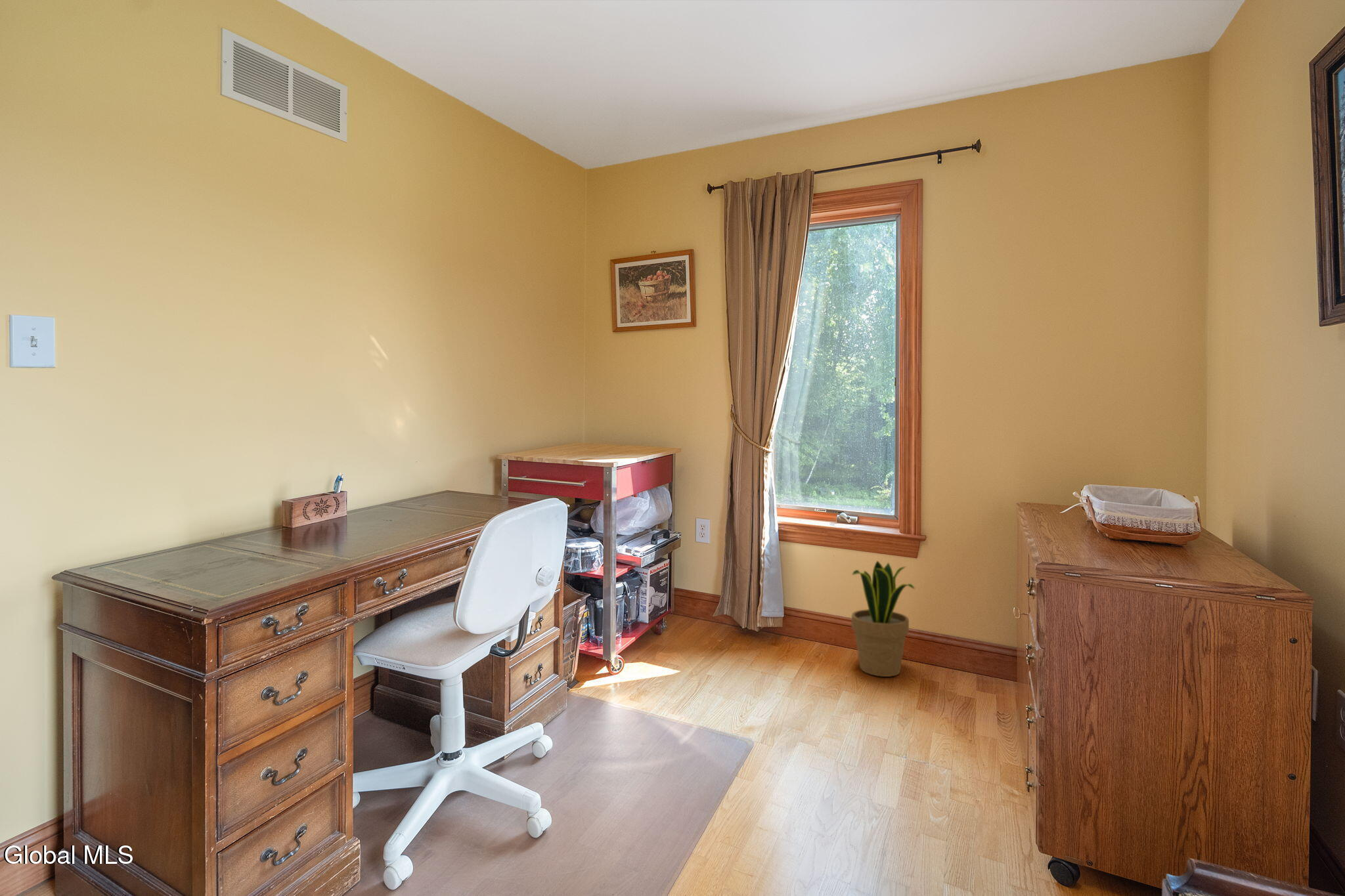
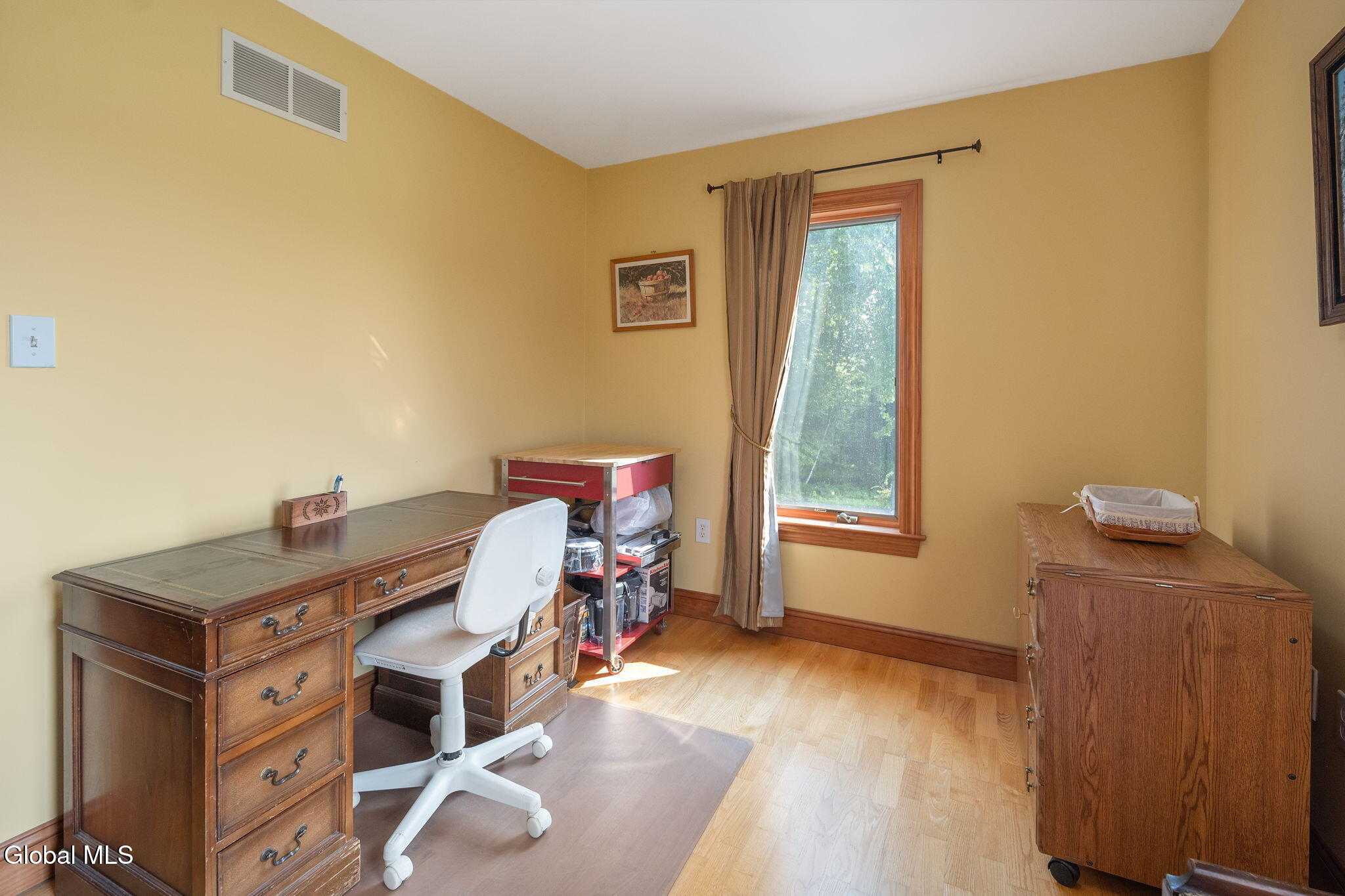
- potted plant [851,560,915,677]
